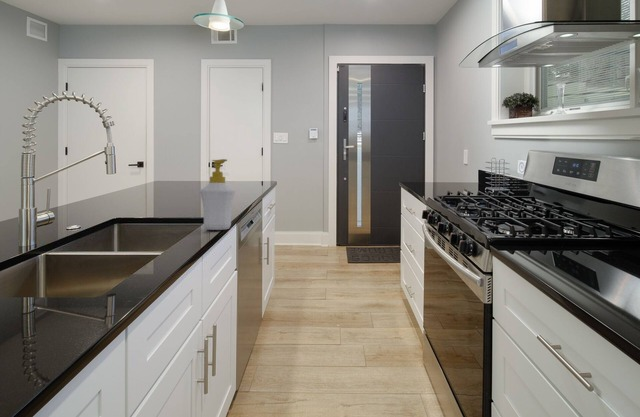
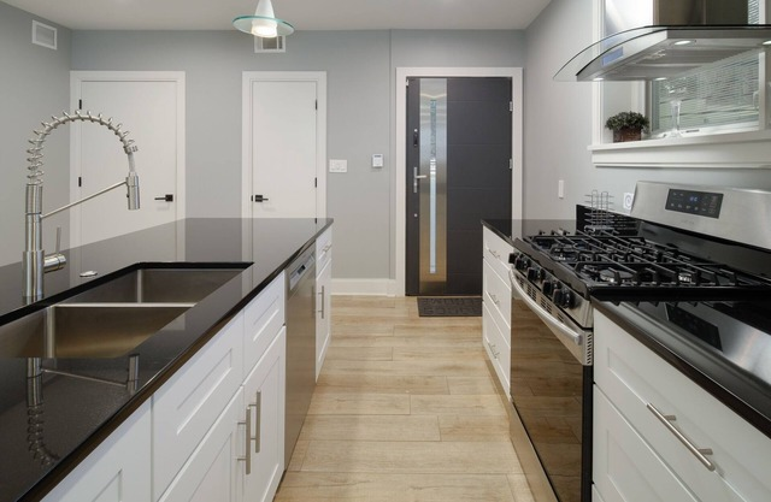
- soap bottle [198,158,236,231]
